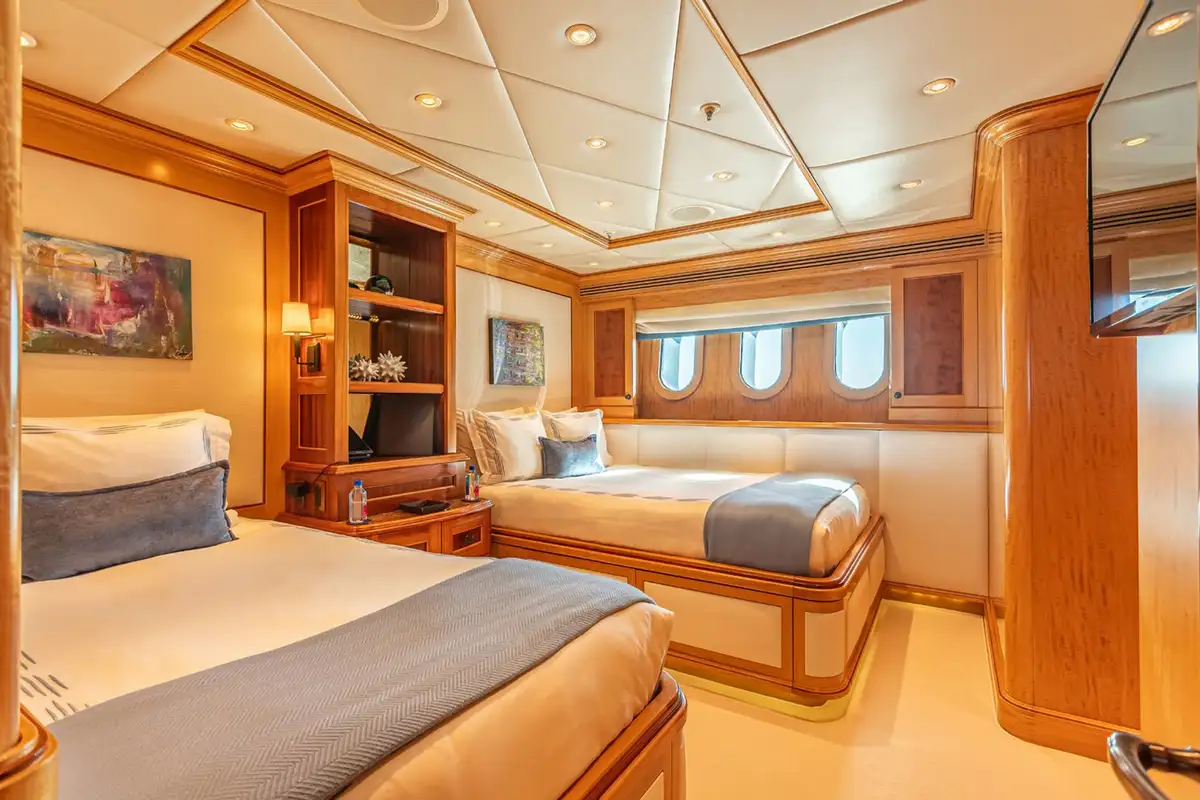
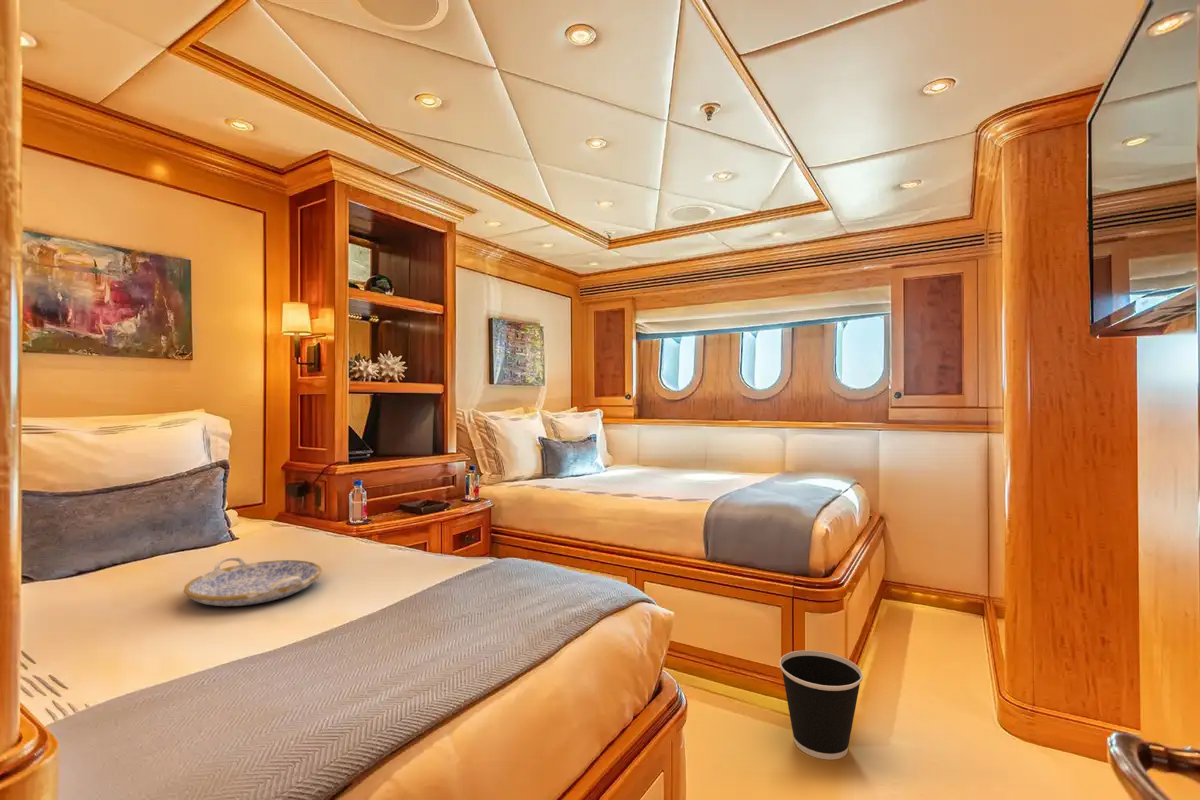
+ wastebasket [779,649,864,761]
+ serving tray [183,556,323,607]
